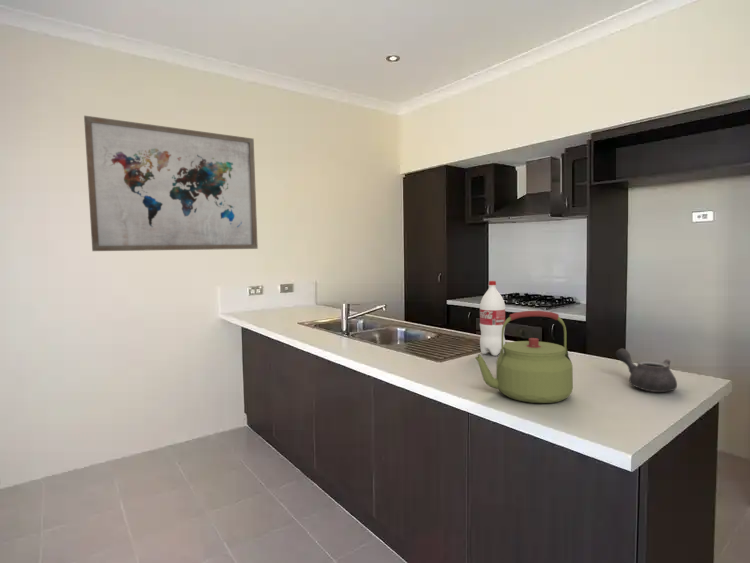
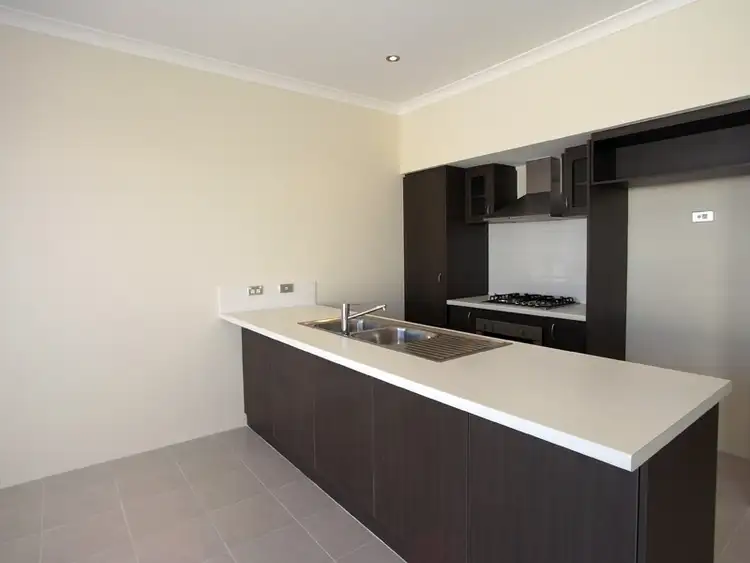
- bottle [479,280,506,357]
- kettle [474,310,574,404]
- teapot [615,348,678,393]
- wall art [83,115,259,252]
